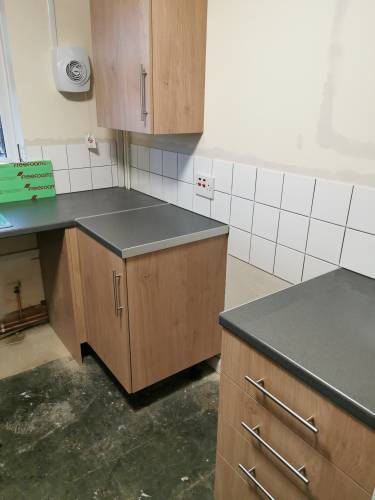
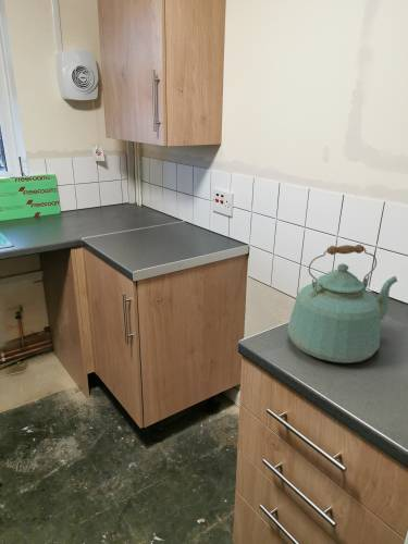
+ kettle [287,244,398,363]
